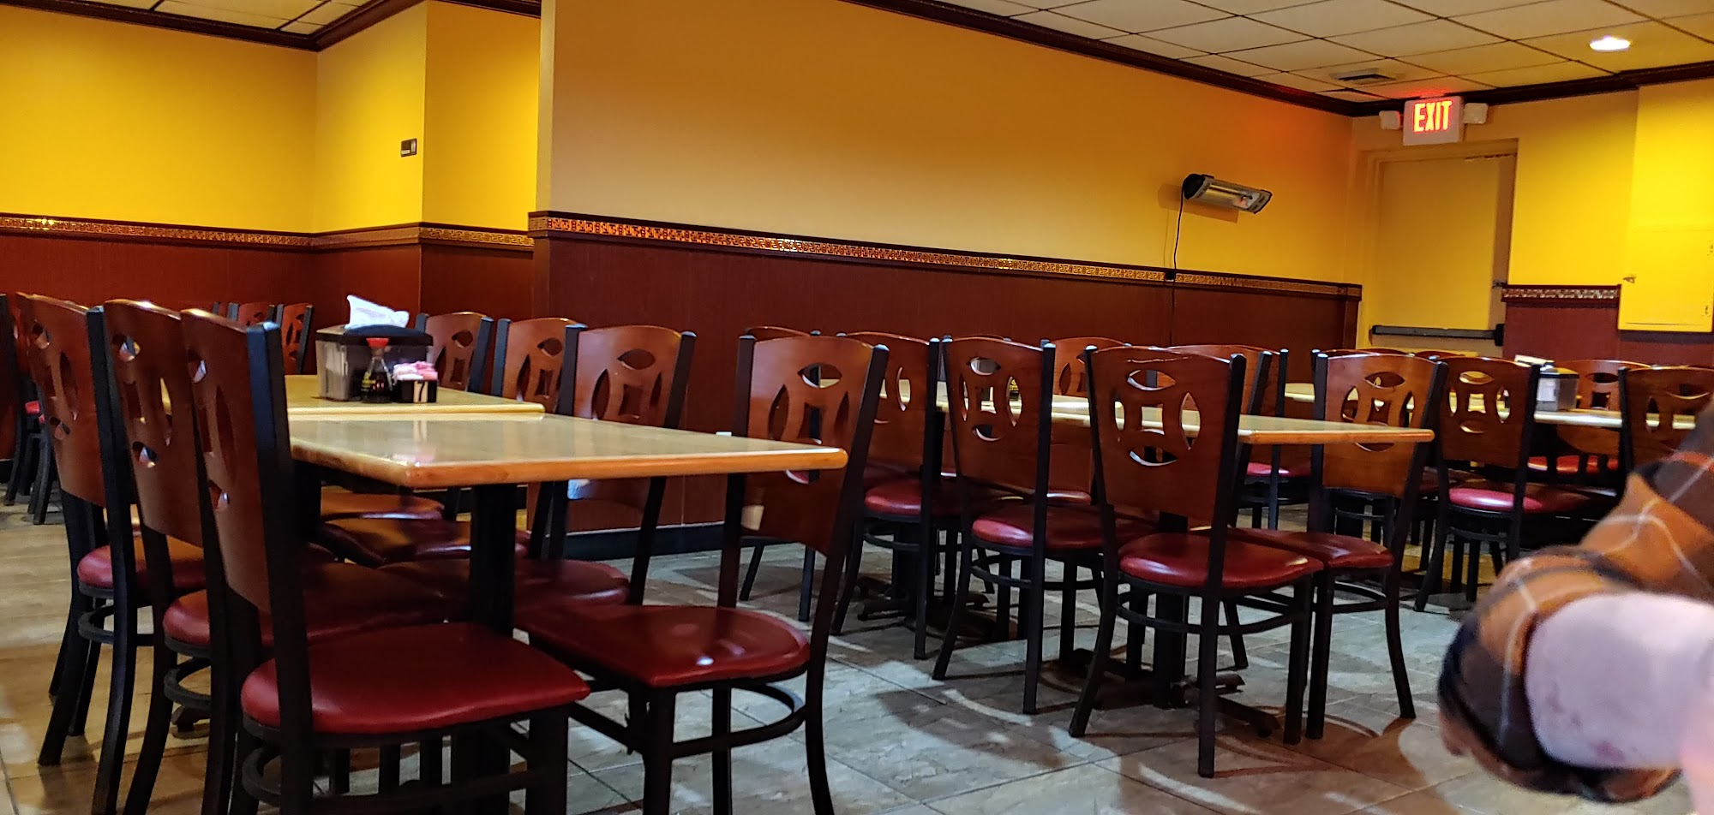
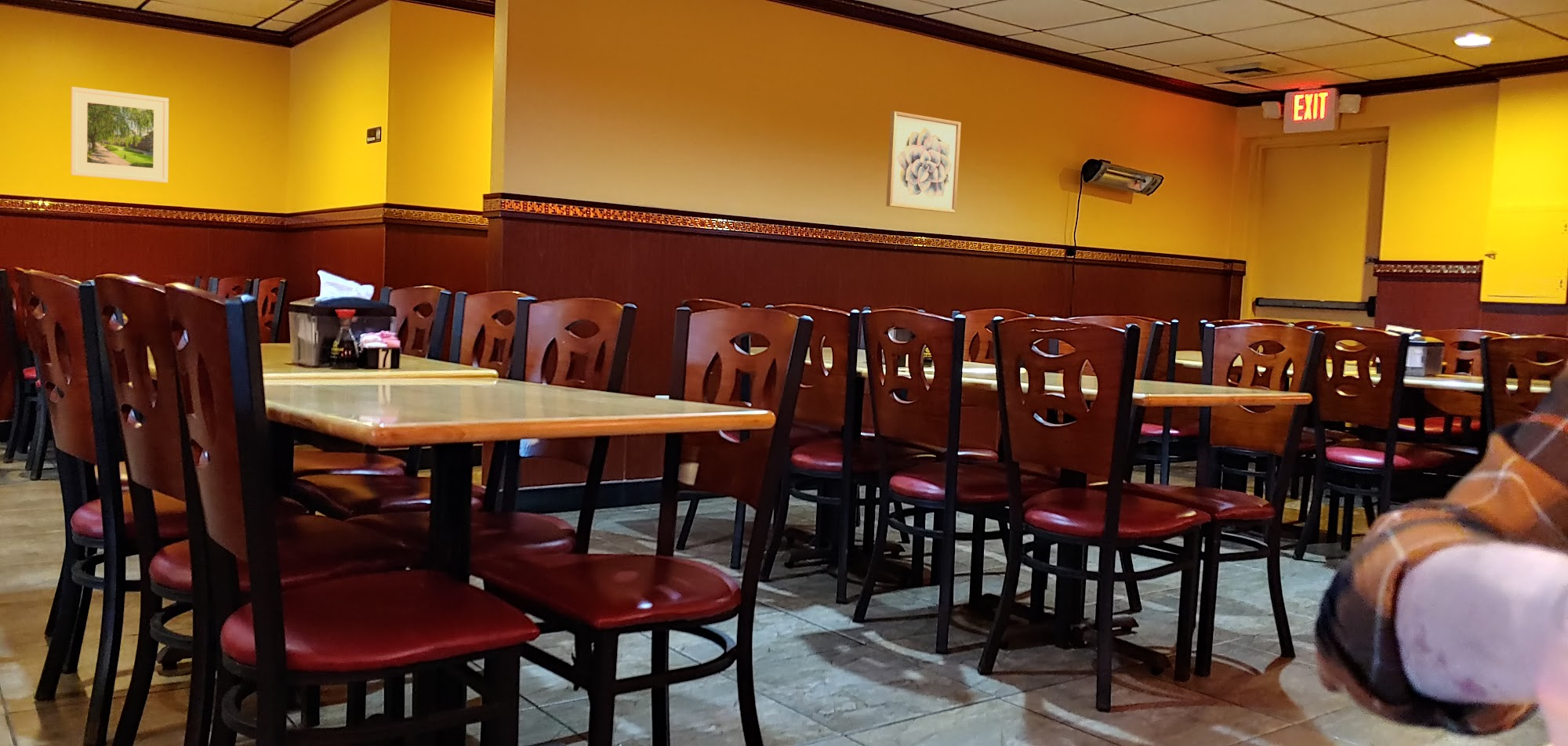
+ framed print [71,86,169,183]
+ wall art [885,110,962,214]
